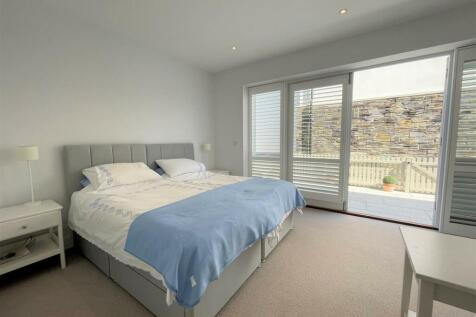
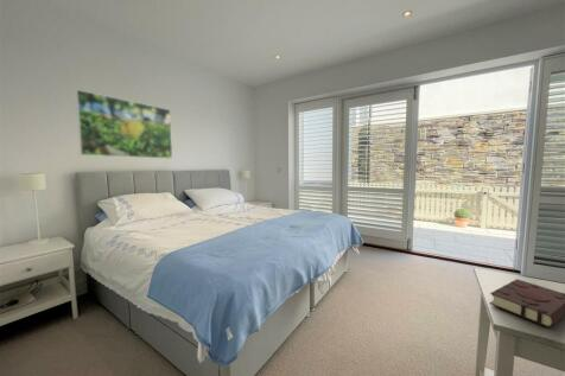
+ book [489,278,565,329]
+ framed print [75,89,173,160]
